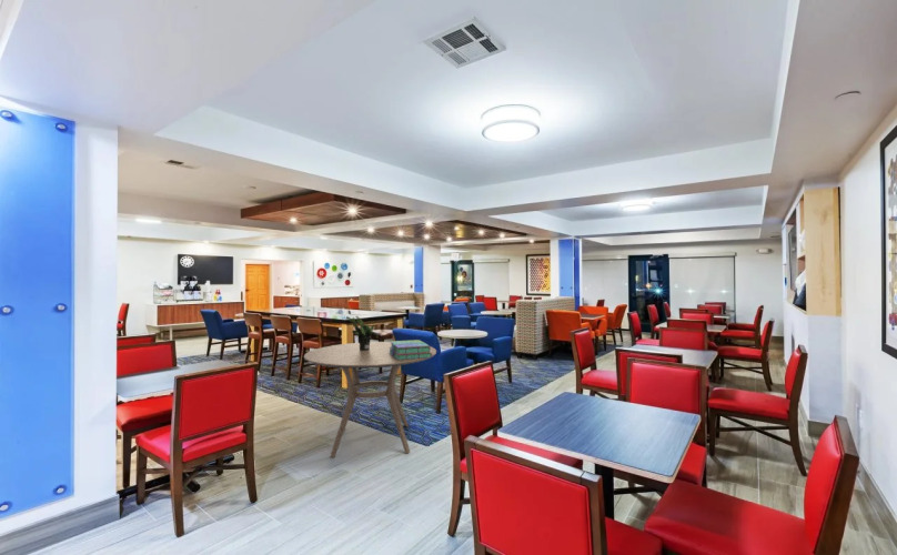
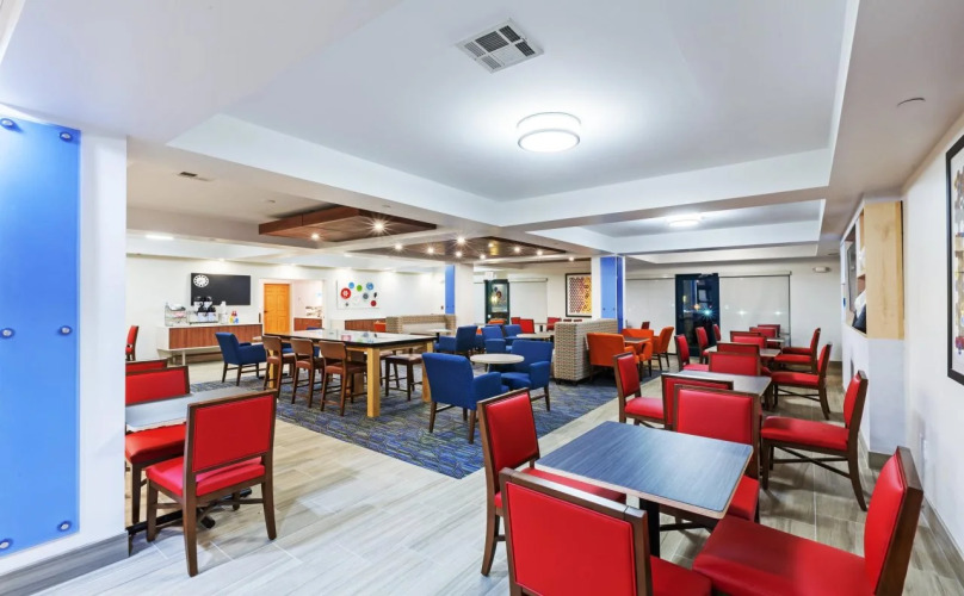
- potted plant [345,315,380,351]
- stack of books [389,339,433,360]
- dining table [303,341,437,458]
